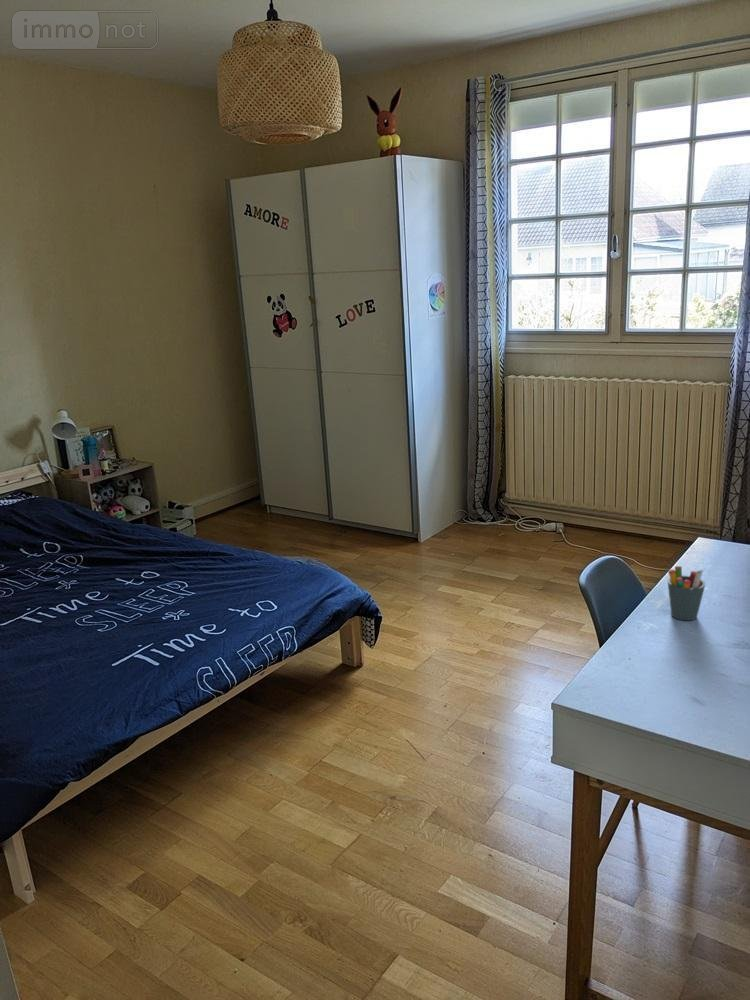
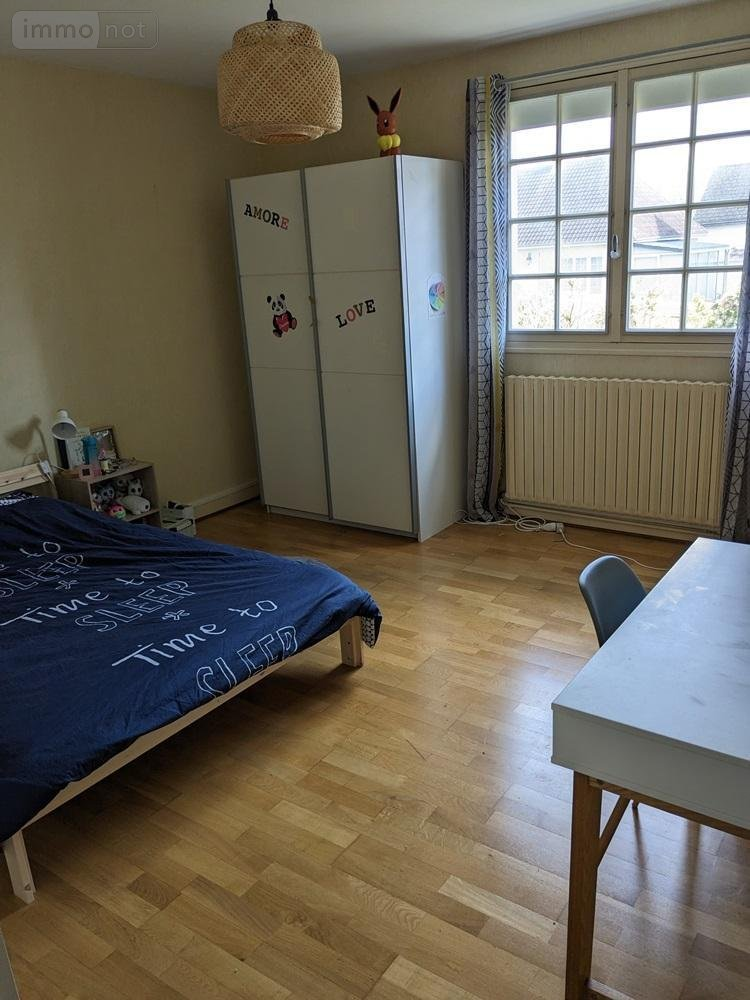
- pen holder [667,565,706,622]
